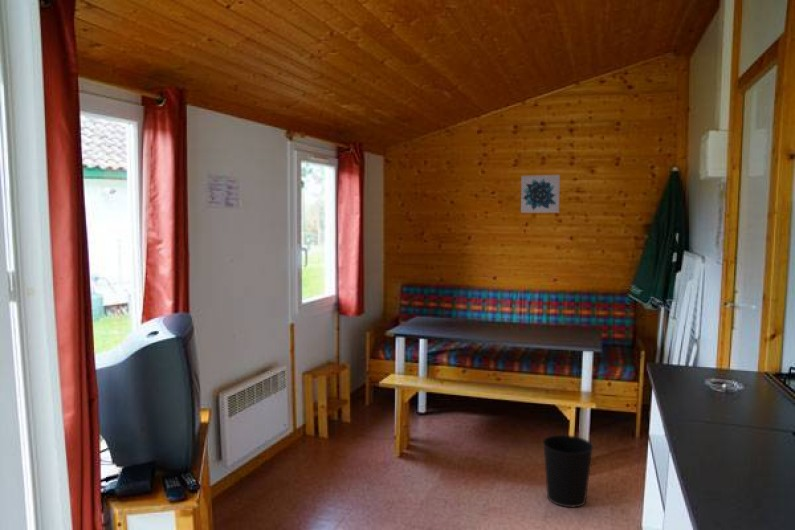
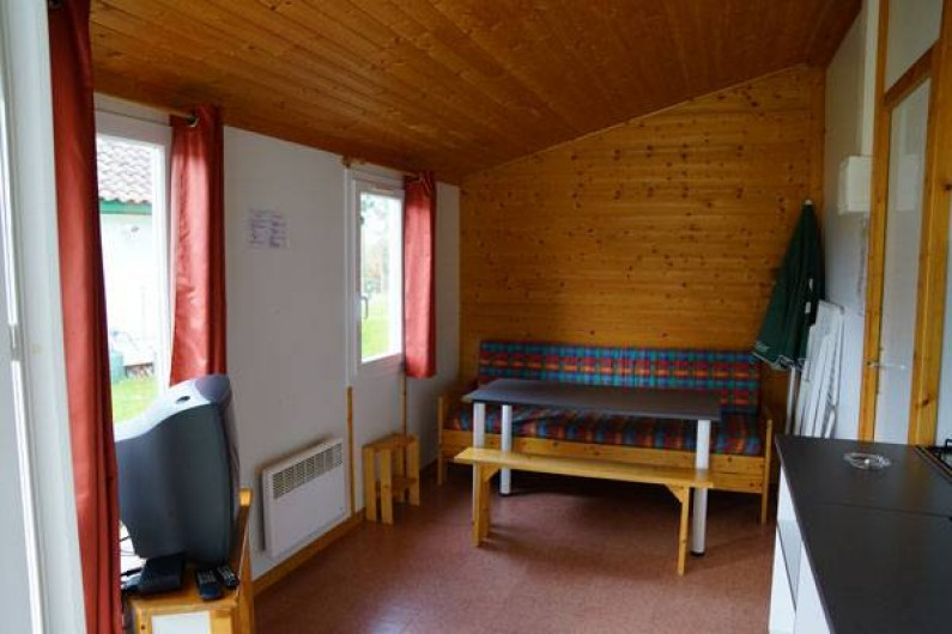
- wastebasket [542,434,595,509]
- wall art [520,174,561,214]
